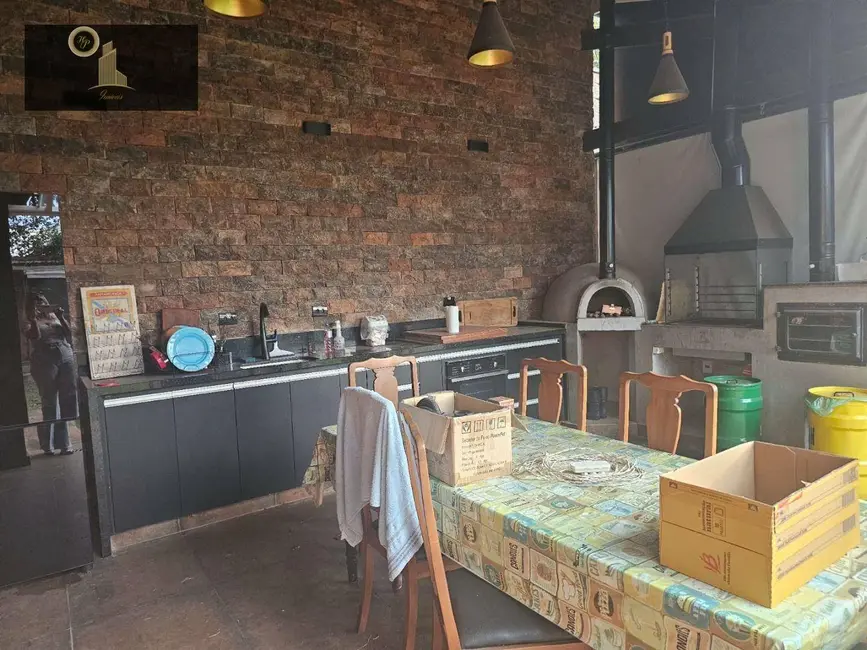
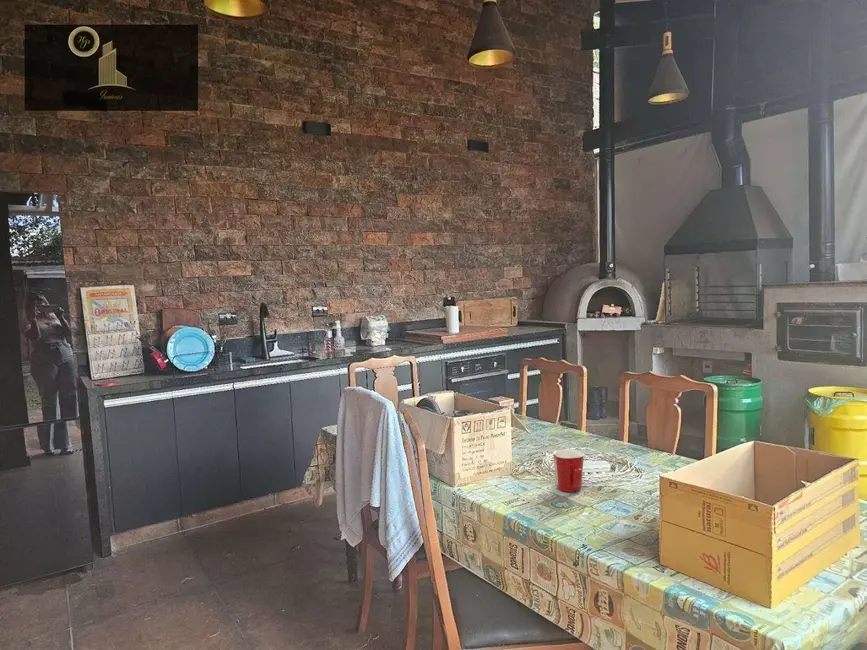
+ mug [552,448,585,493]
